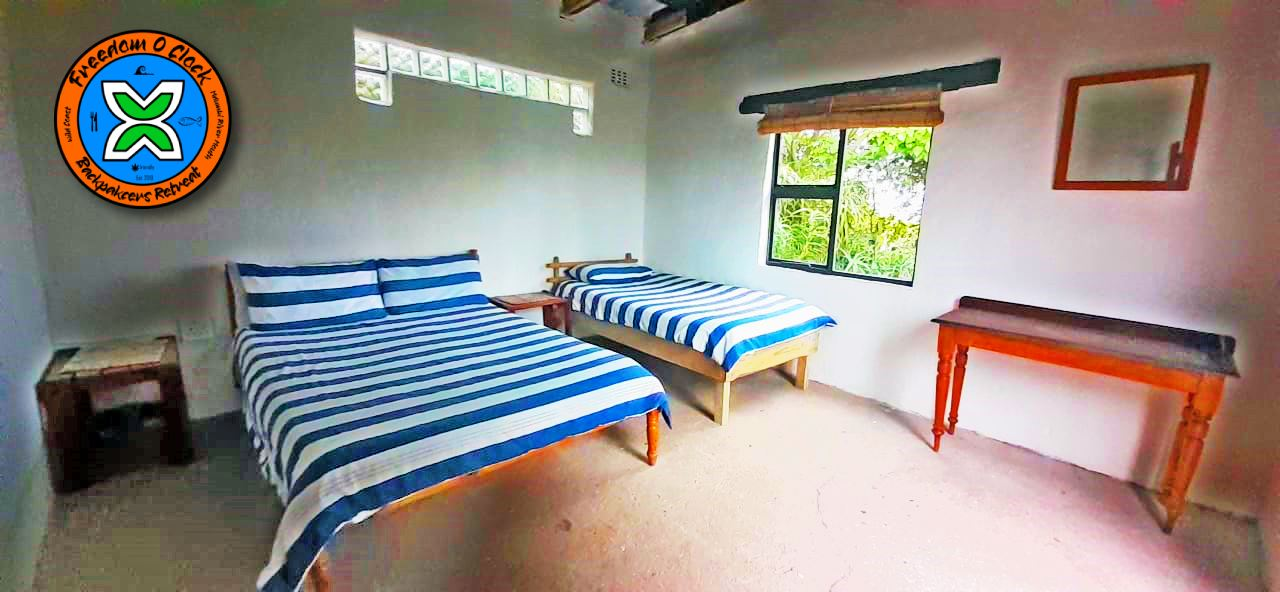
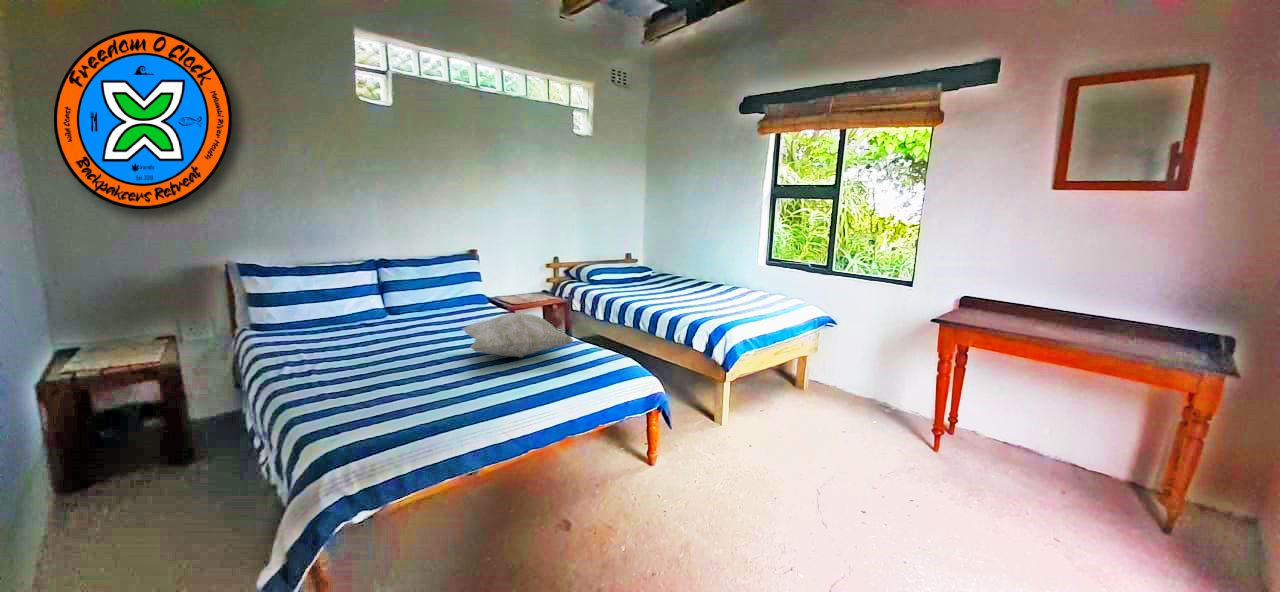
+ decorative pillow [461,311,575,359]
